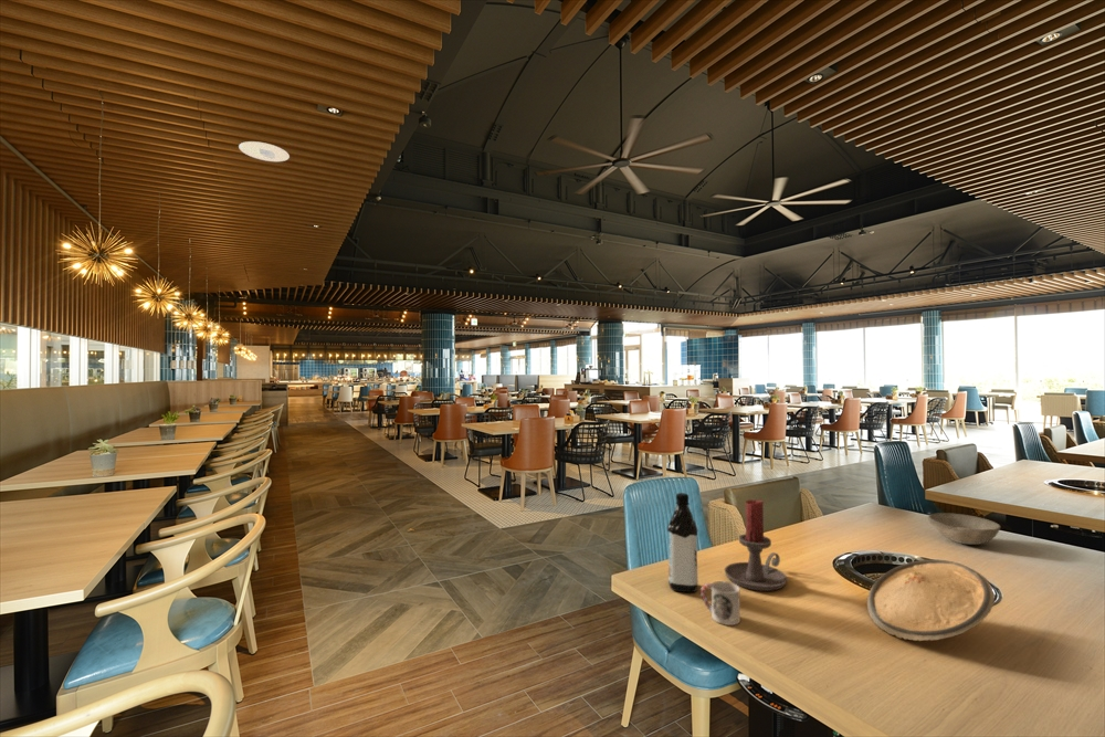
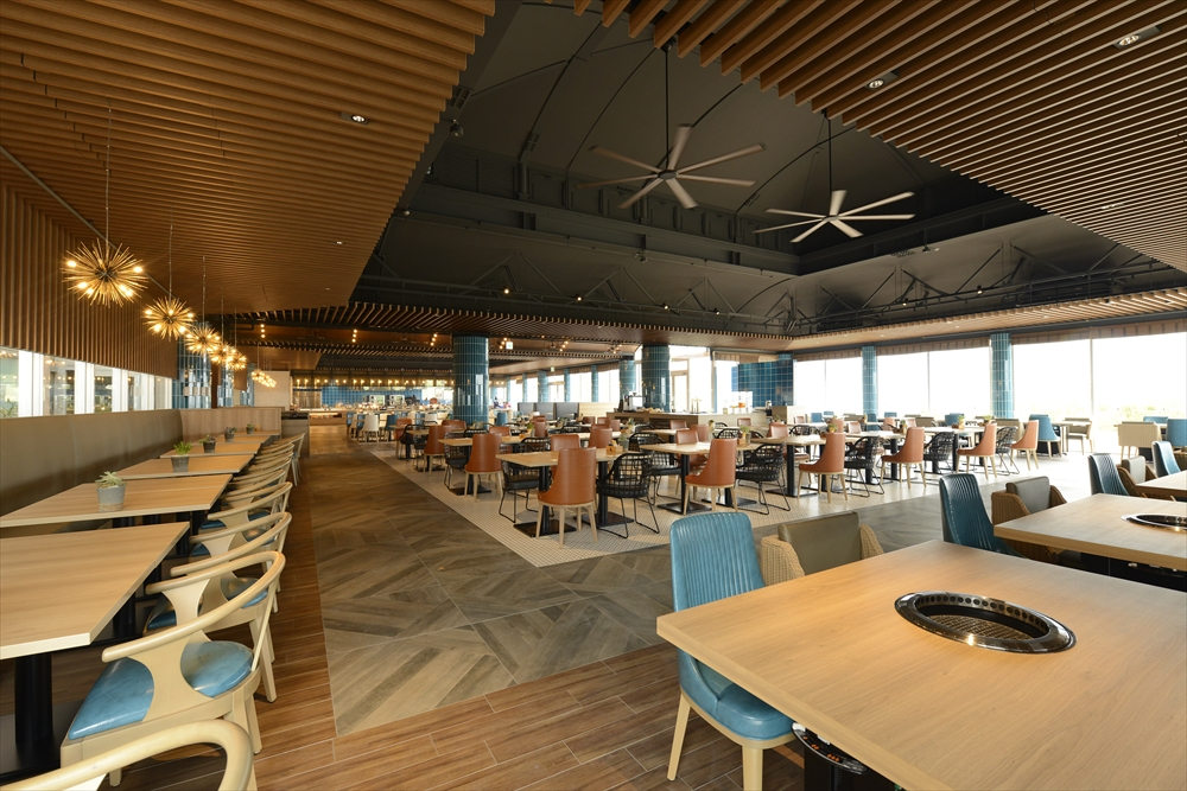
- plate [866,558,996,642]
- candle holder [724,498,788,592]
- cup [699,580,741,627]
- bowl [927,512,1001,546]
- water bottle [666,492,699,593]
- recessed light [238,140,291,162]
